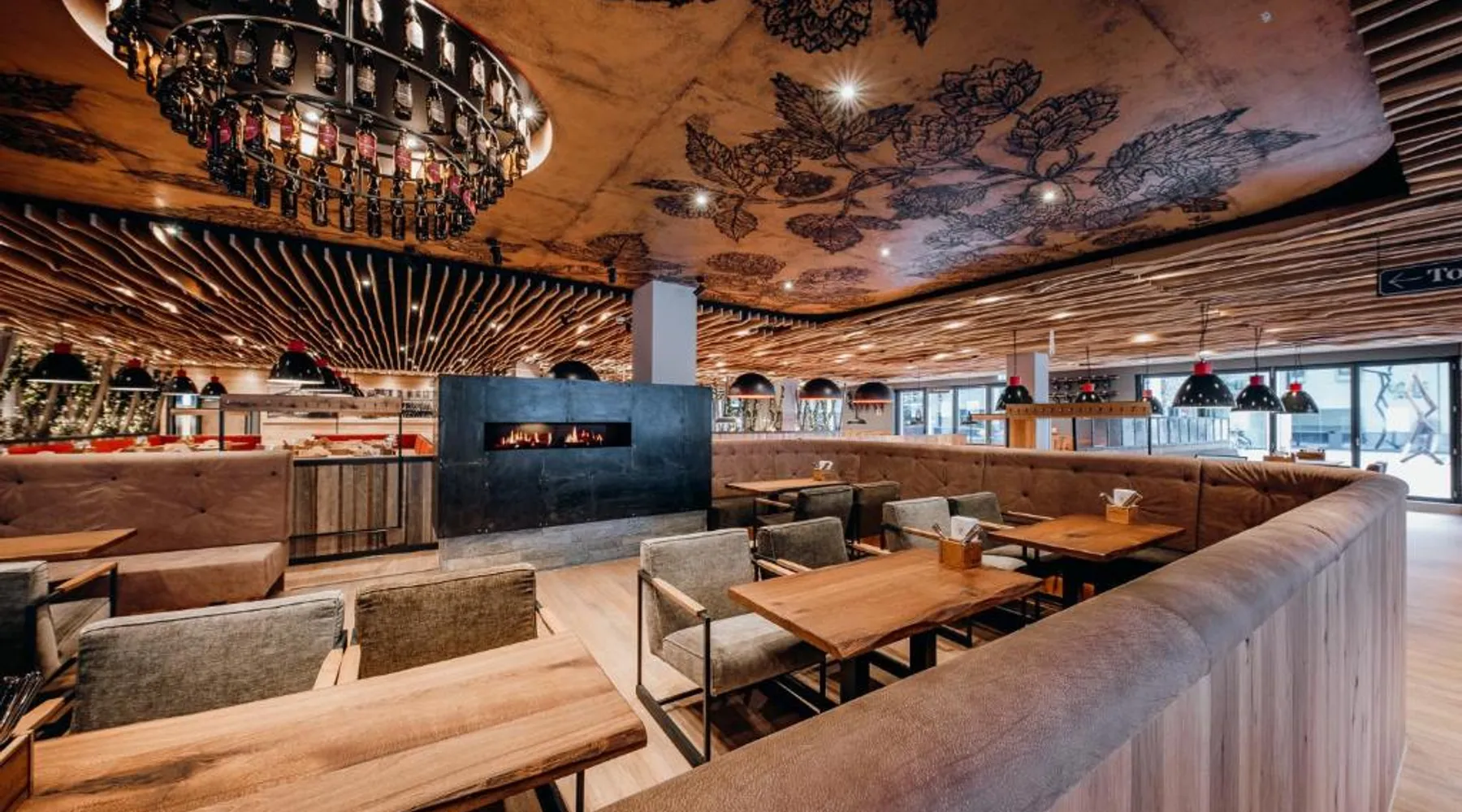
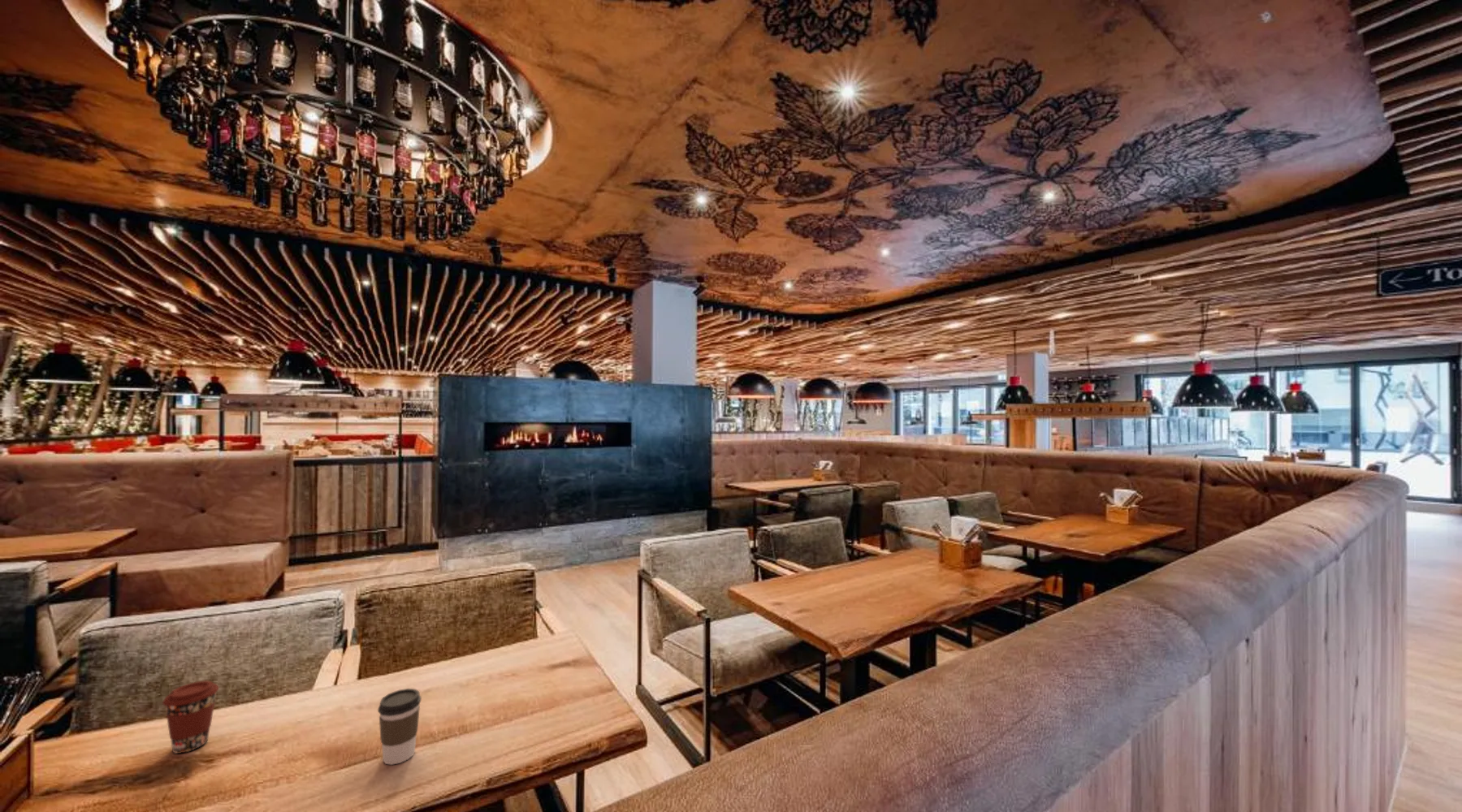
+ coffee cup [162,680,220,754]
+ coffee cup [377,688,422,766]
